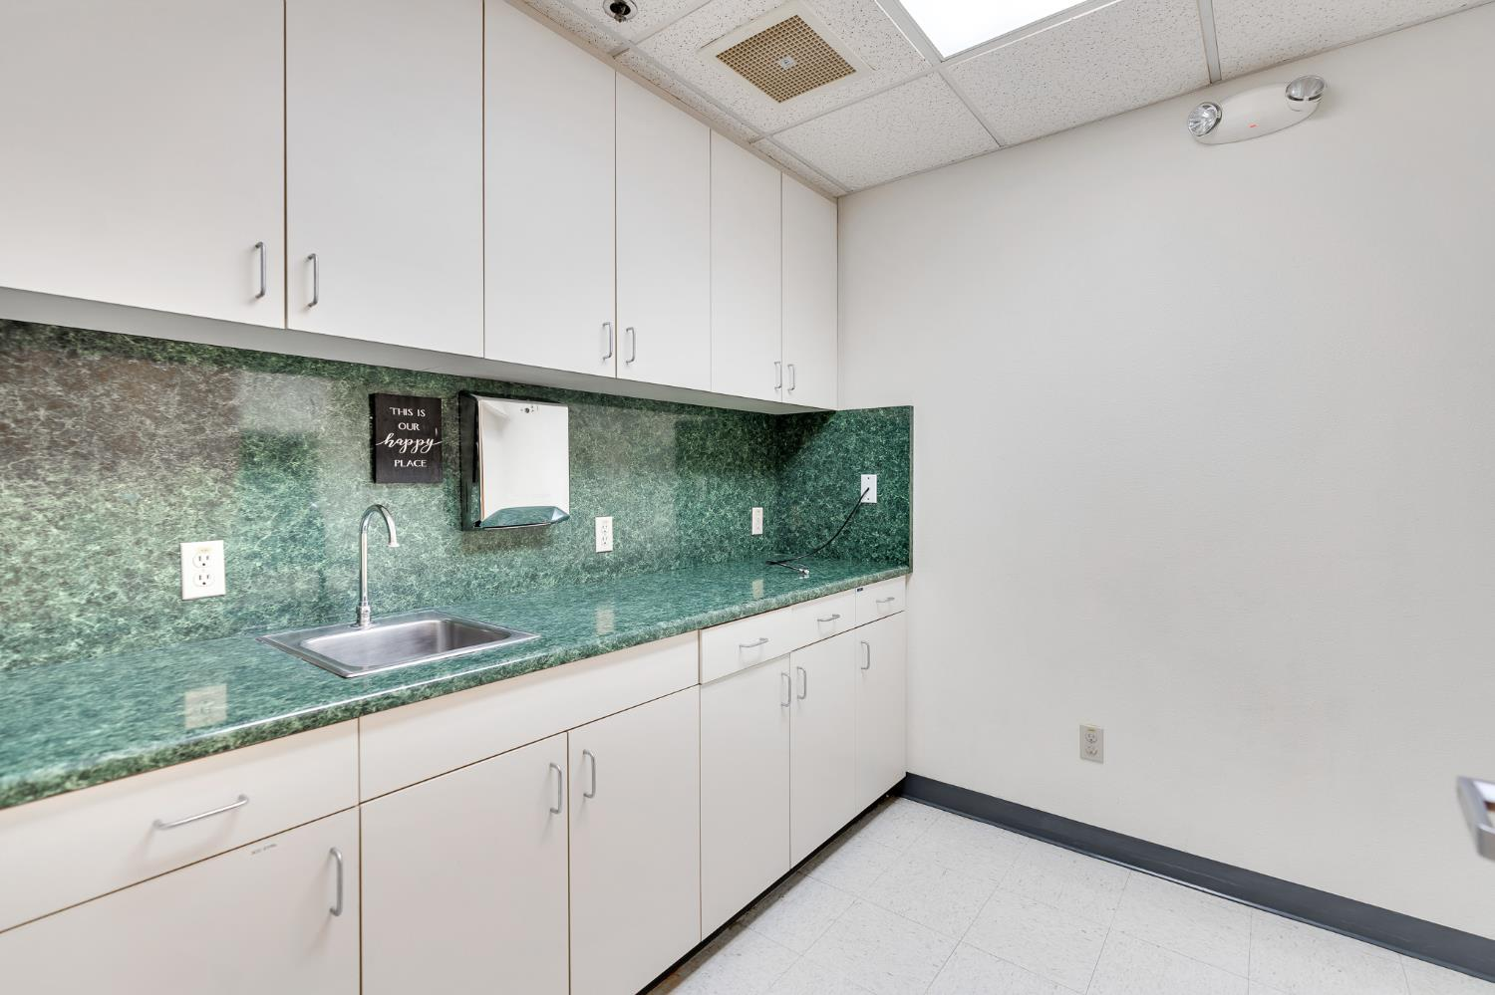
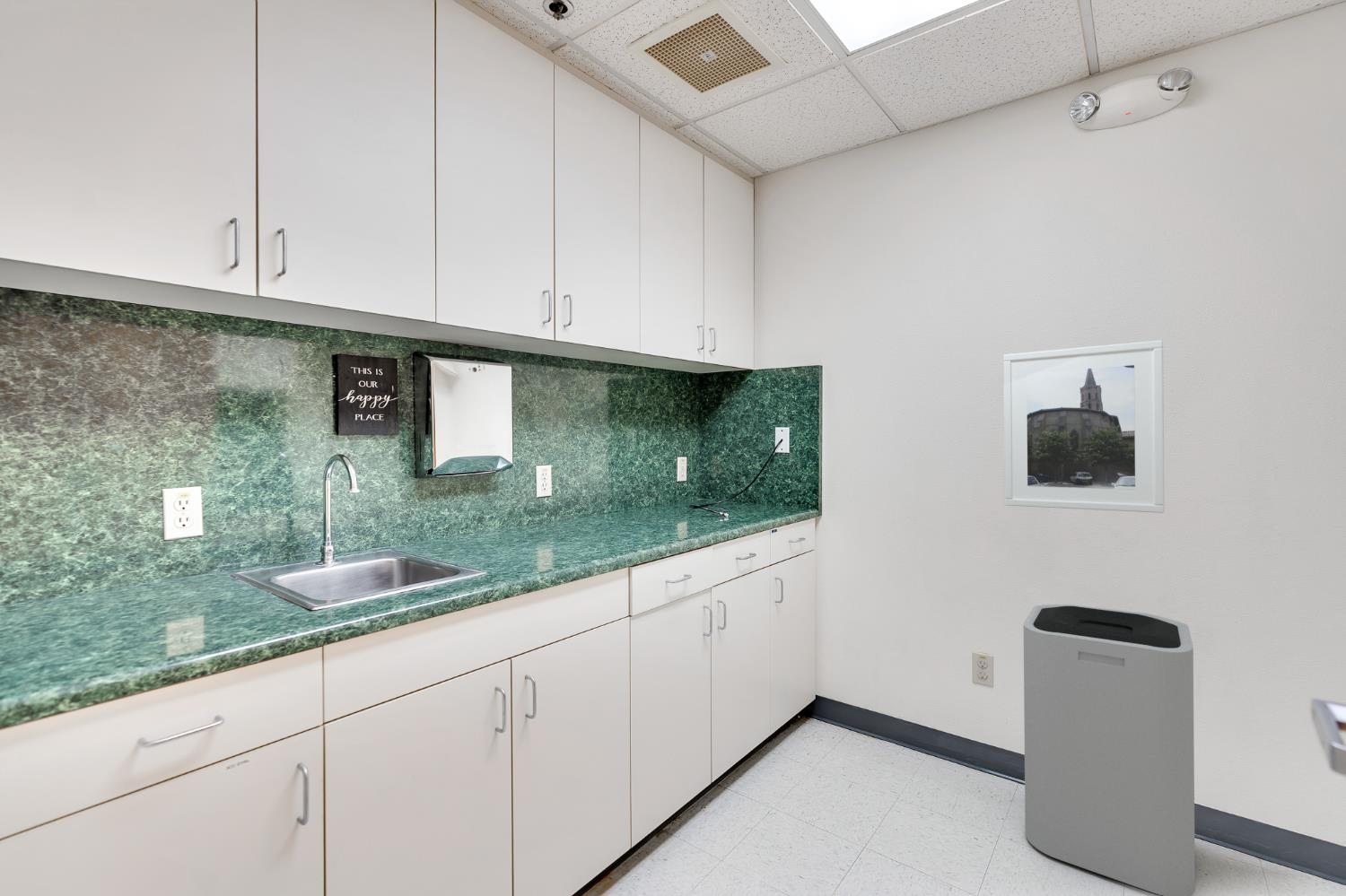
+ trash can [1023,604,1196,896]
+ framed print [1002,339,1165,514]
